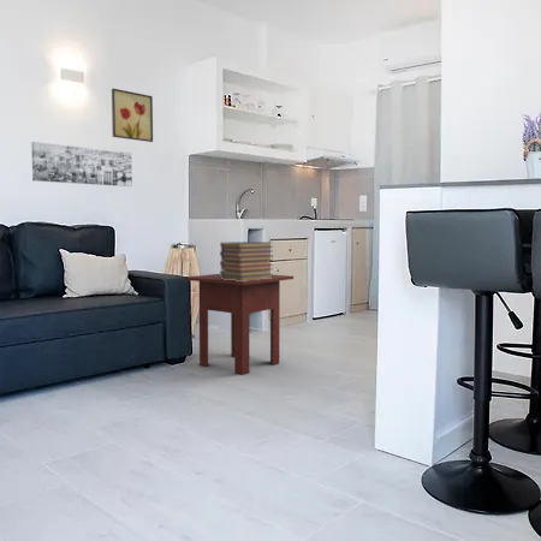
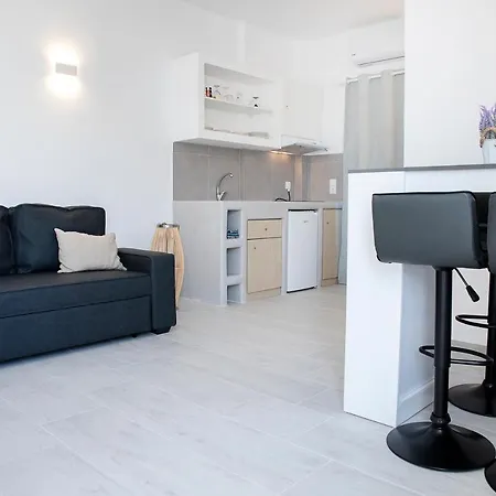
- side table [183,273,295,375]
- book stack [219,240,274,281]
- wall art [30,141,133,188]
- wall art [111,88,154,143]
